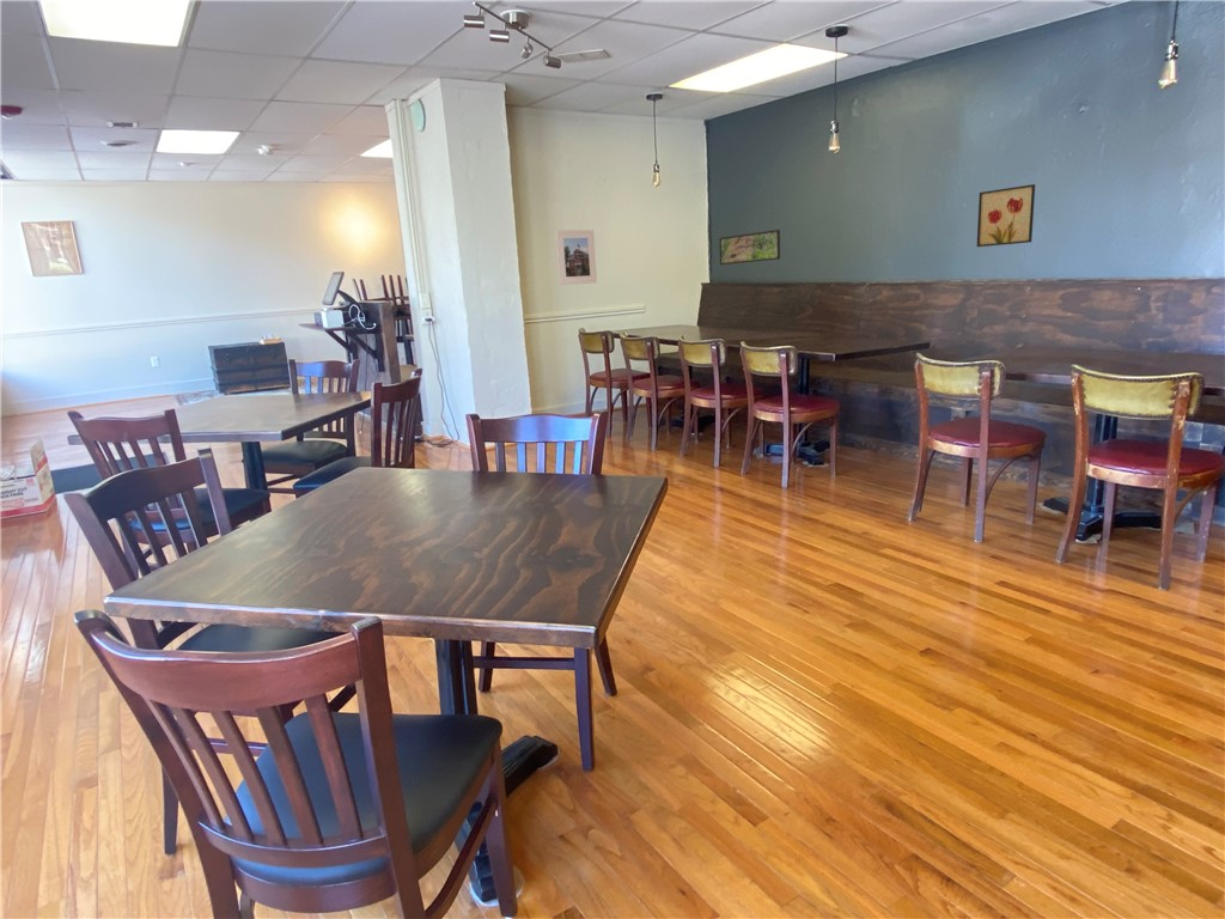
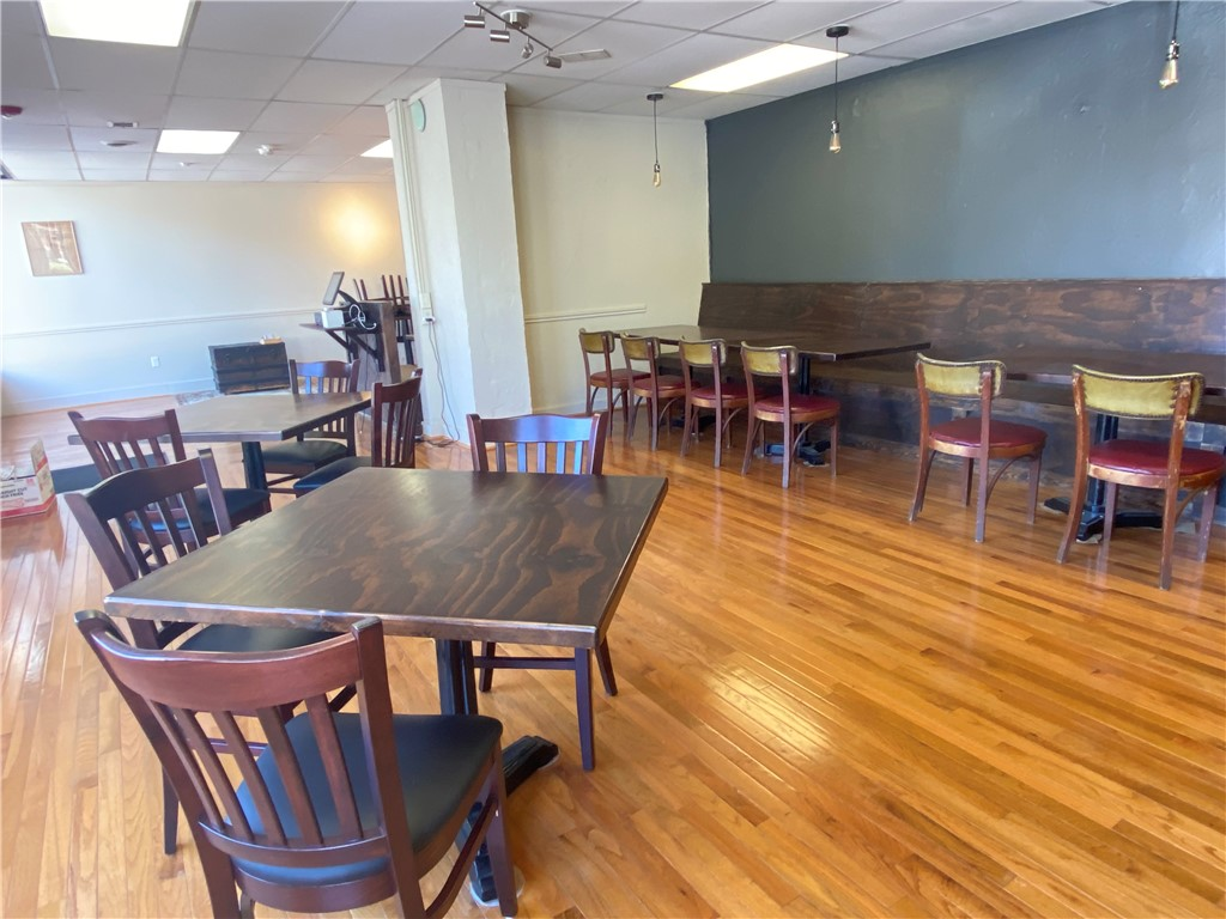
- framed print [718,229,781,266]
- wall art [976,183,1036,248]
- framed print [554,229,598,286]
